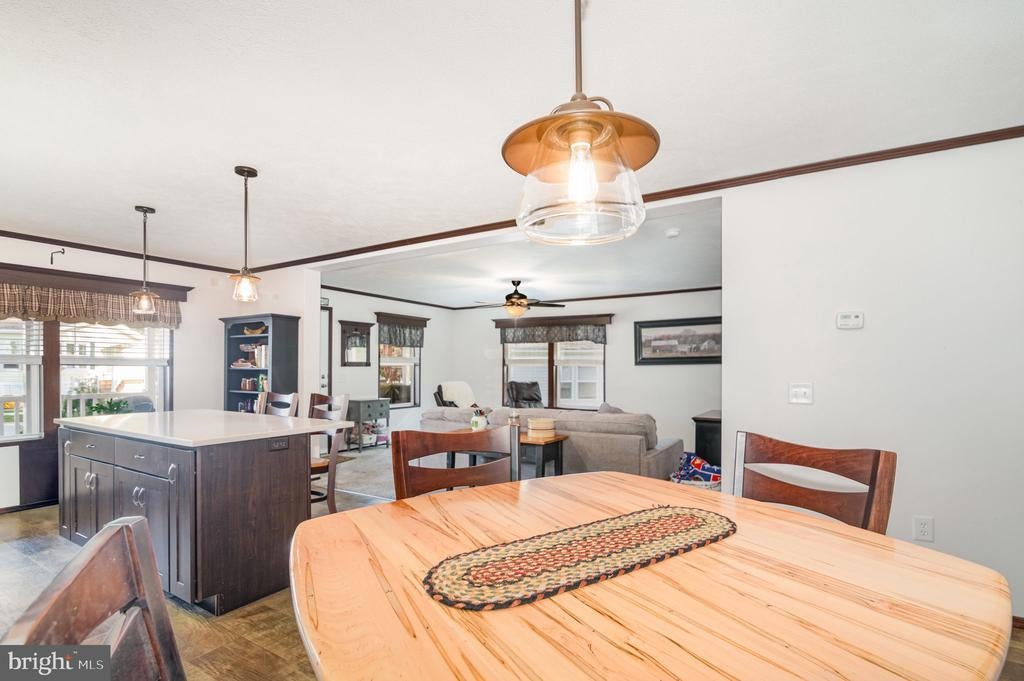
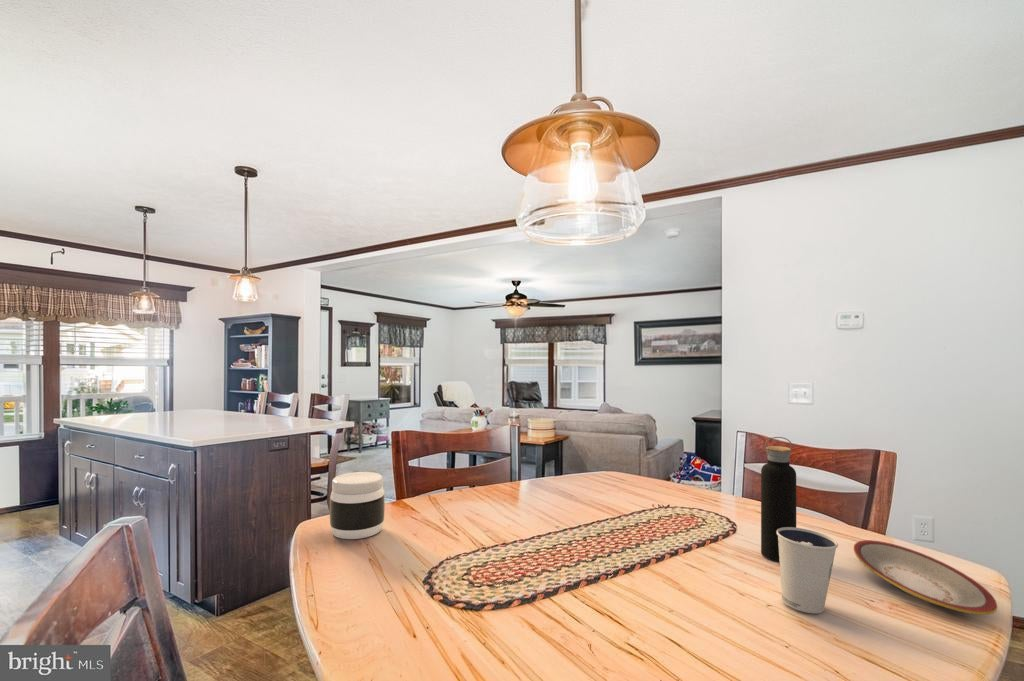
+ water bottle [760,436,797,563]
+ dixie cup [776,527,839,614]
+ plate [853,539,998,616]
+ jar [329,471,386,540]
